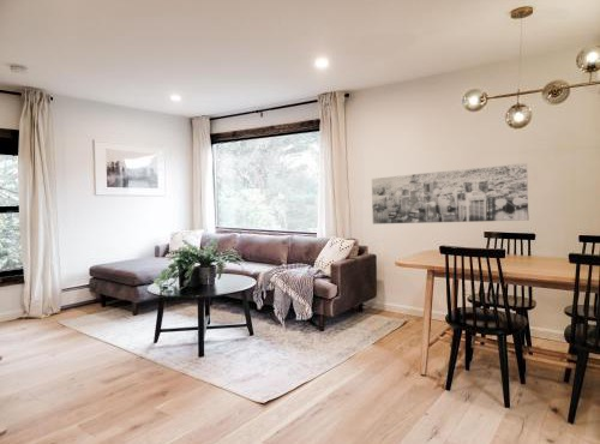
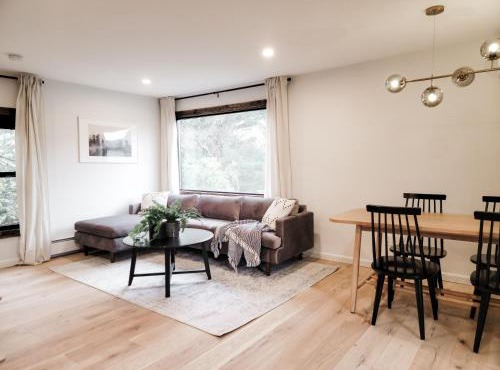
- wall art [371,162,530,226]
